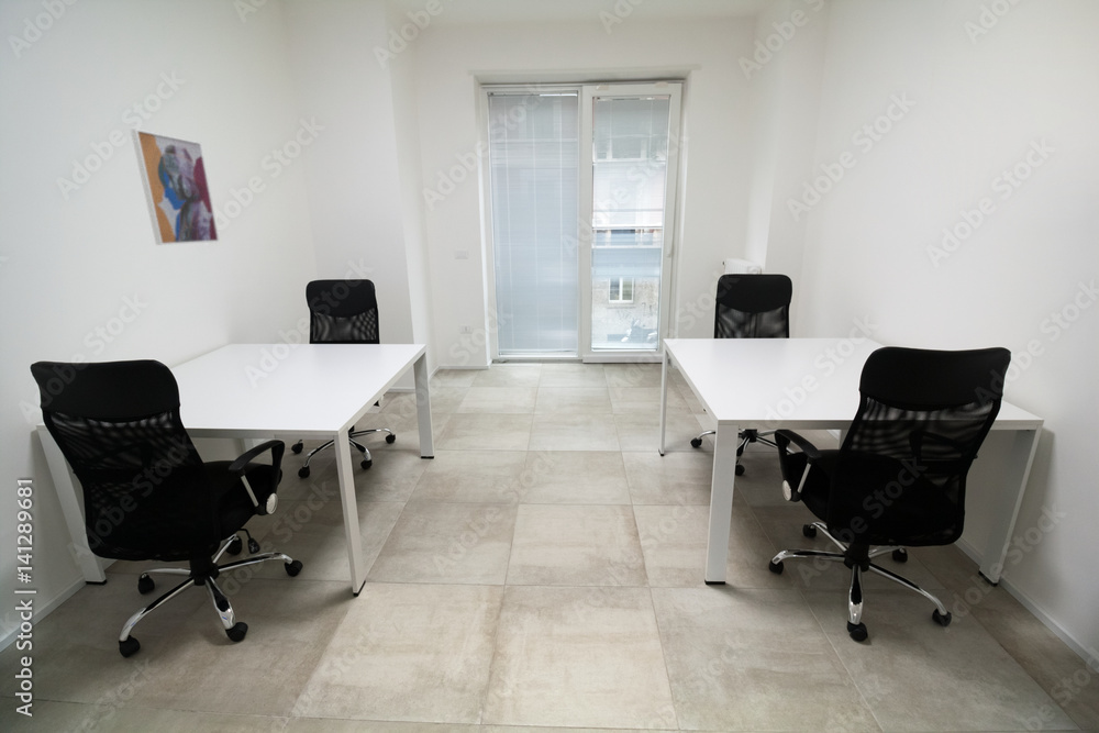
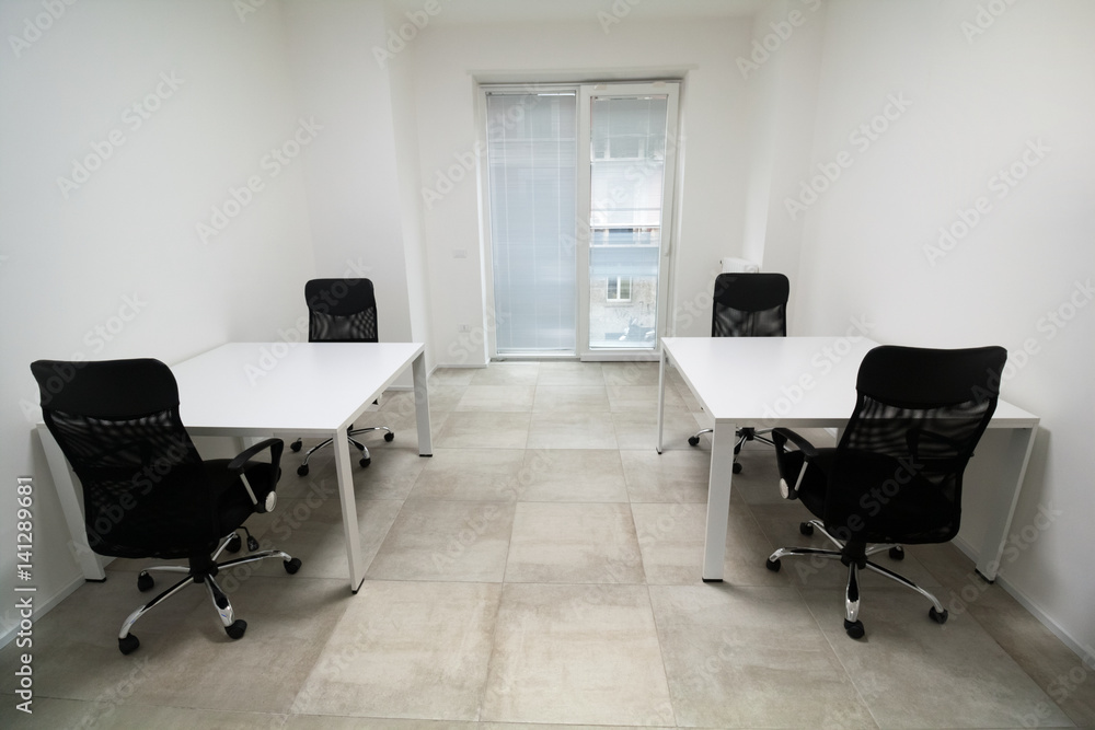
- wall art [129,127,221,246]
